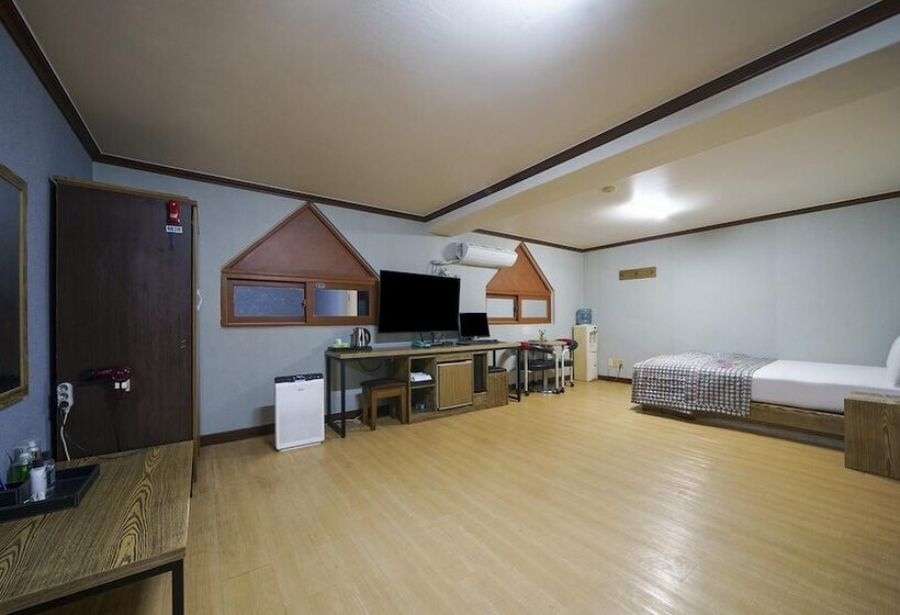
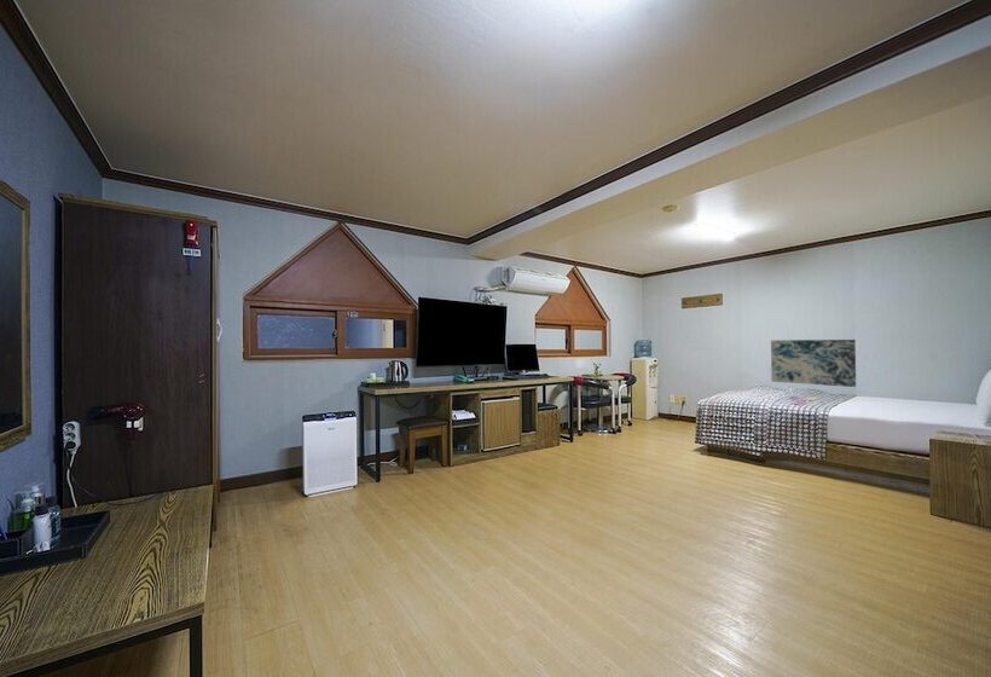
+ wall art [770,338,857,388]
